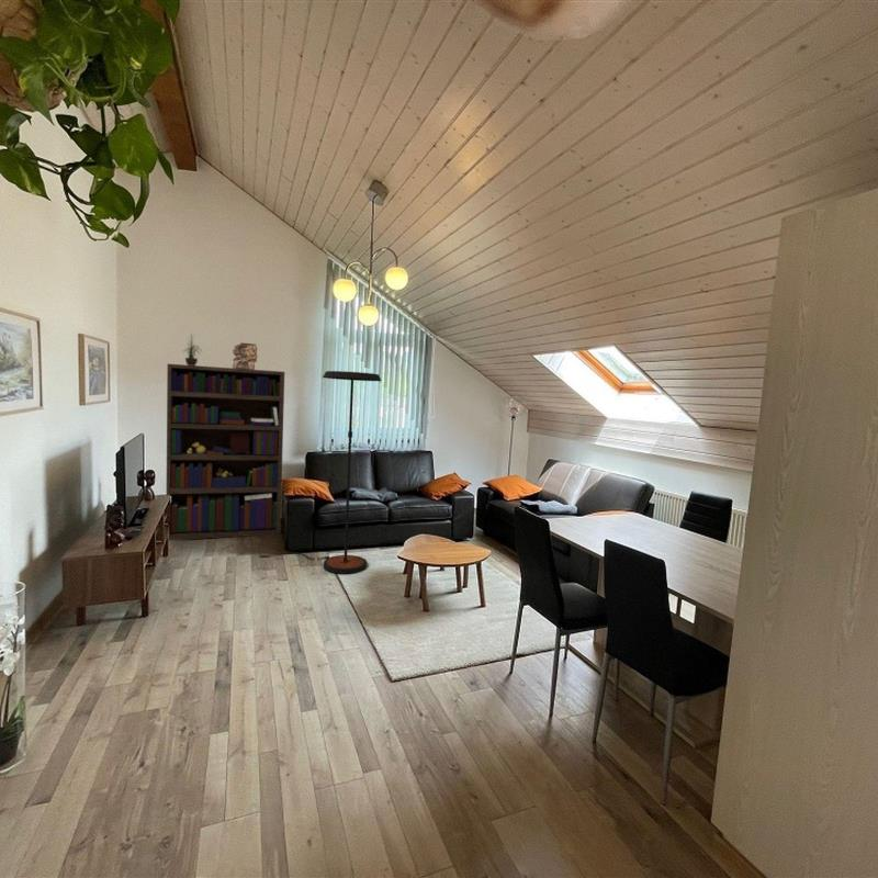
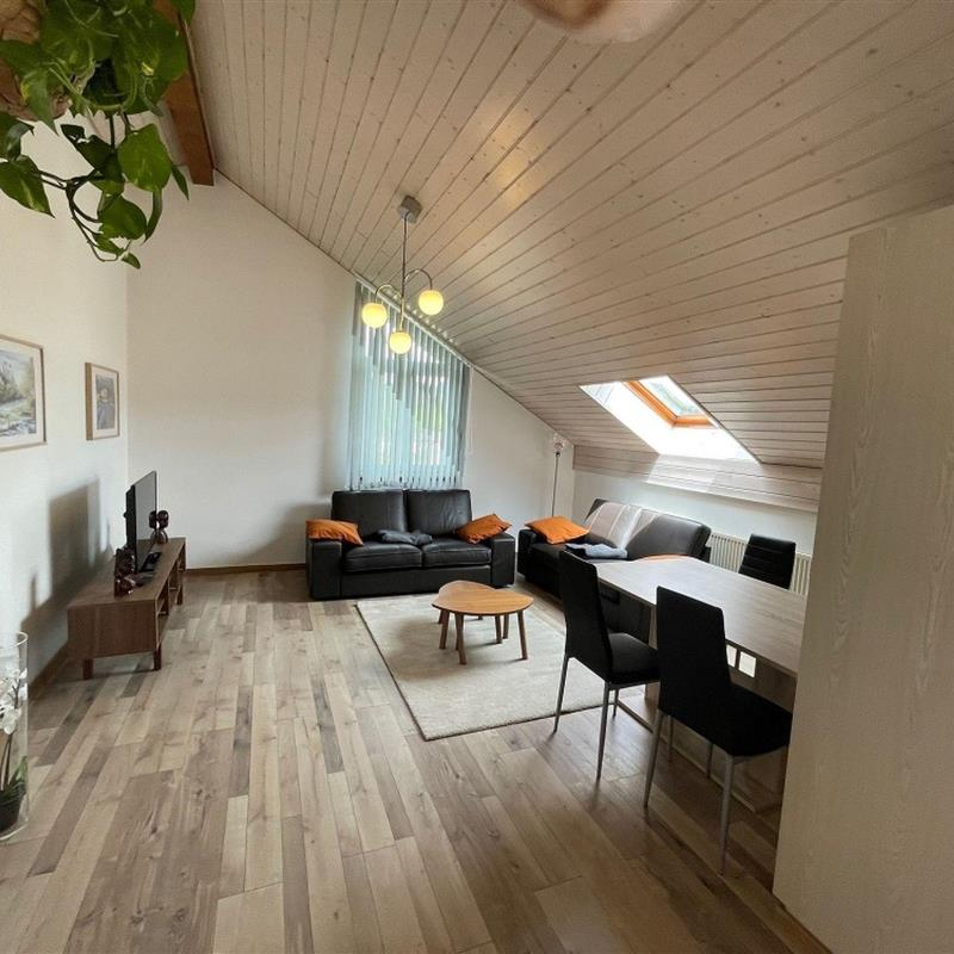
- bookcase [165,363,285,541]
- ceramic vessel [232,341,259,370]
- floor lamp [258,370,382,575]
- potted plant [181,334,202,365]
